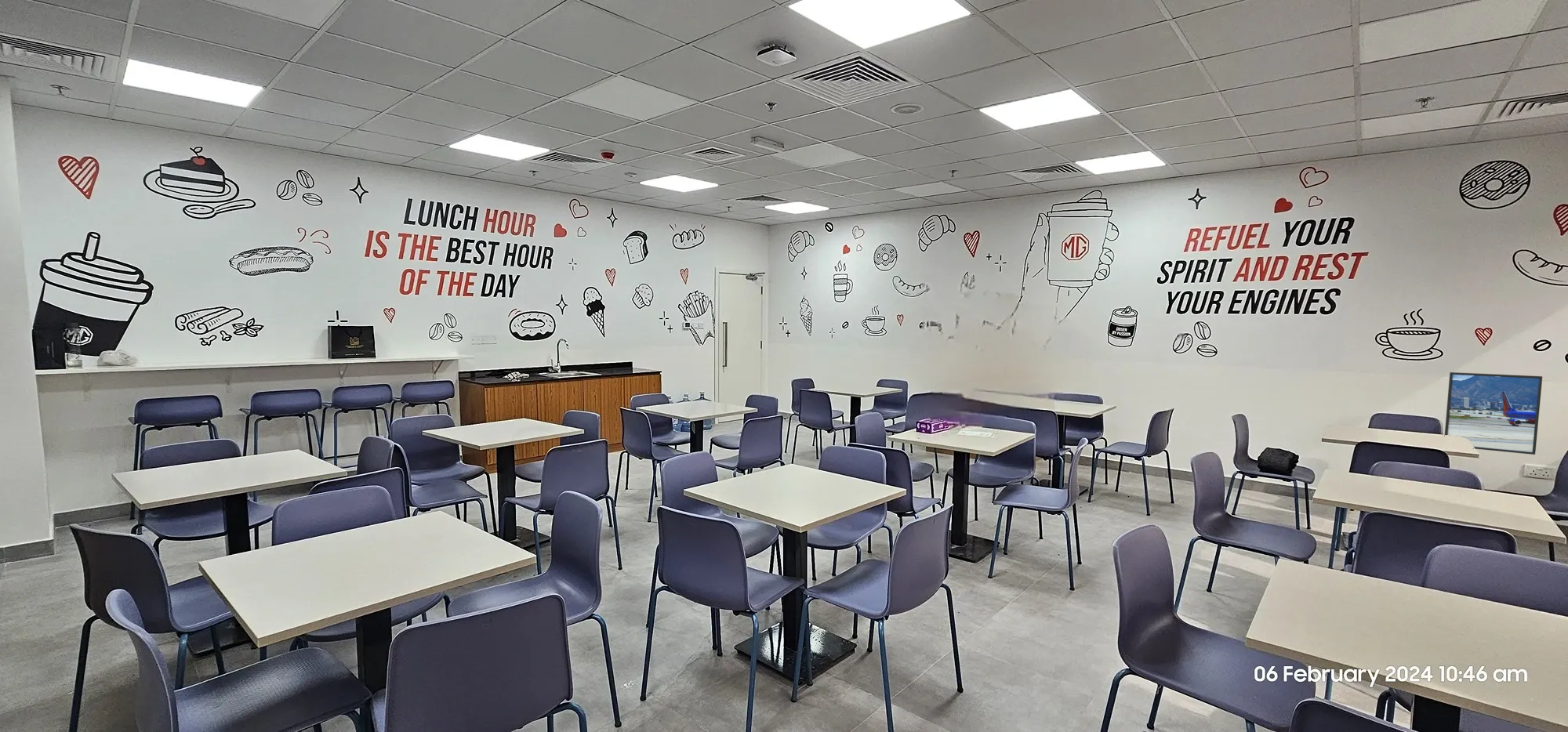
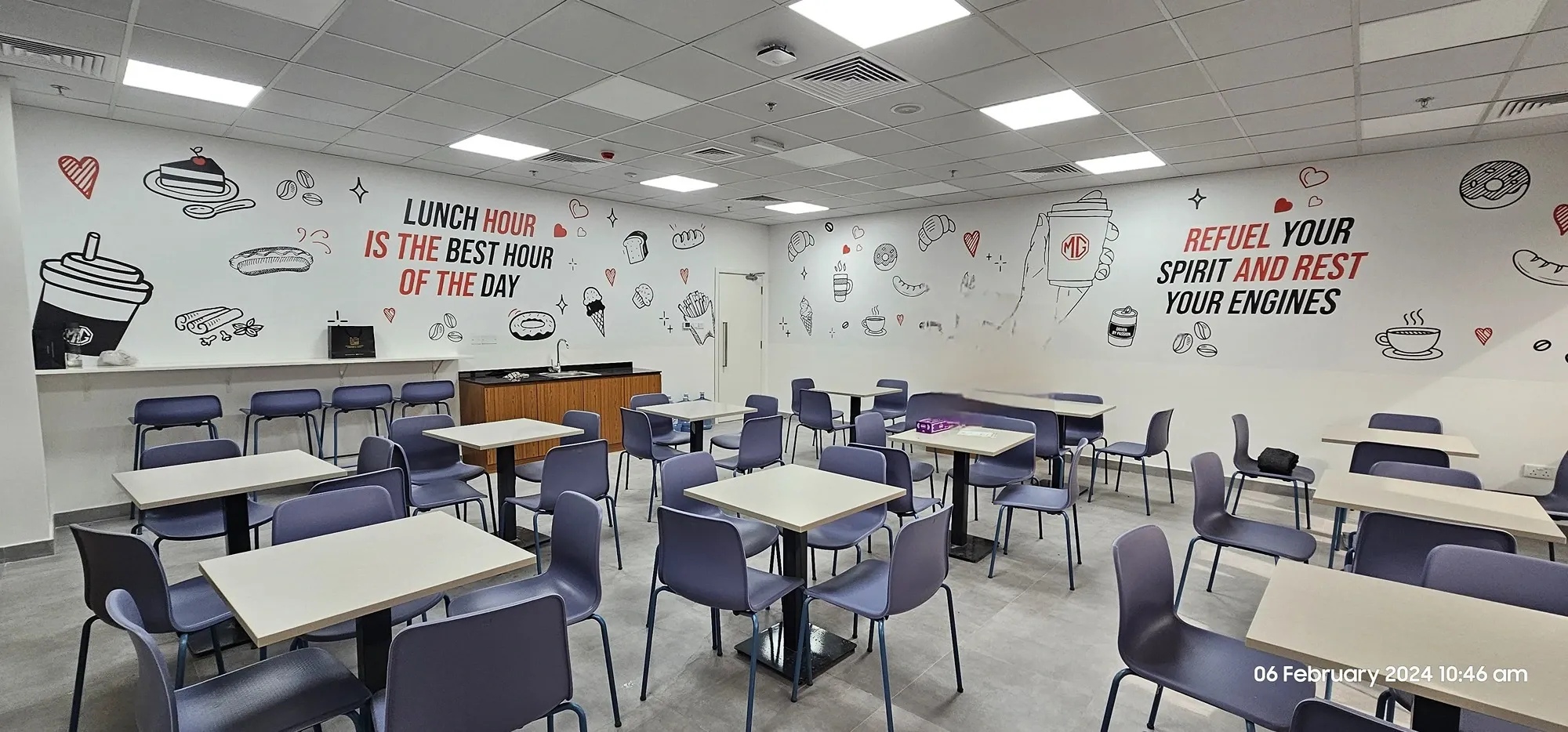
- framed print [1444,371,1543,455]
